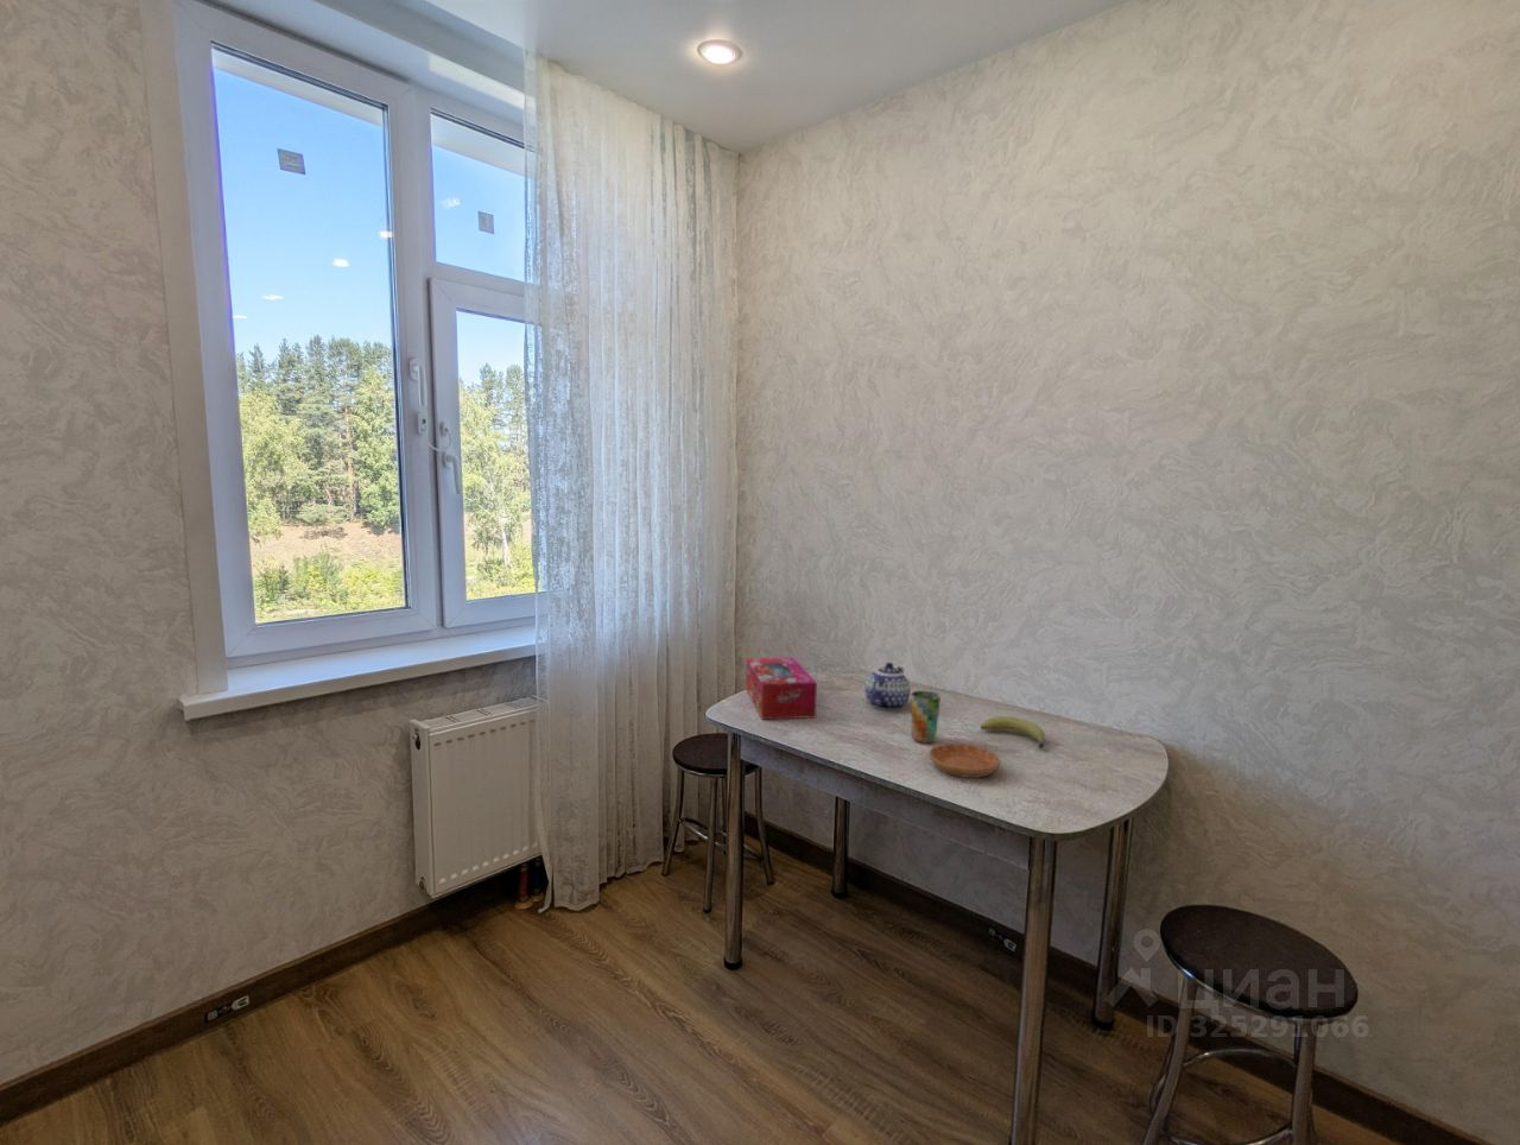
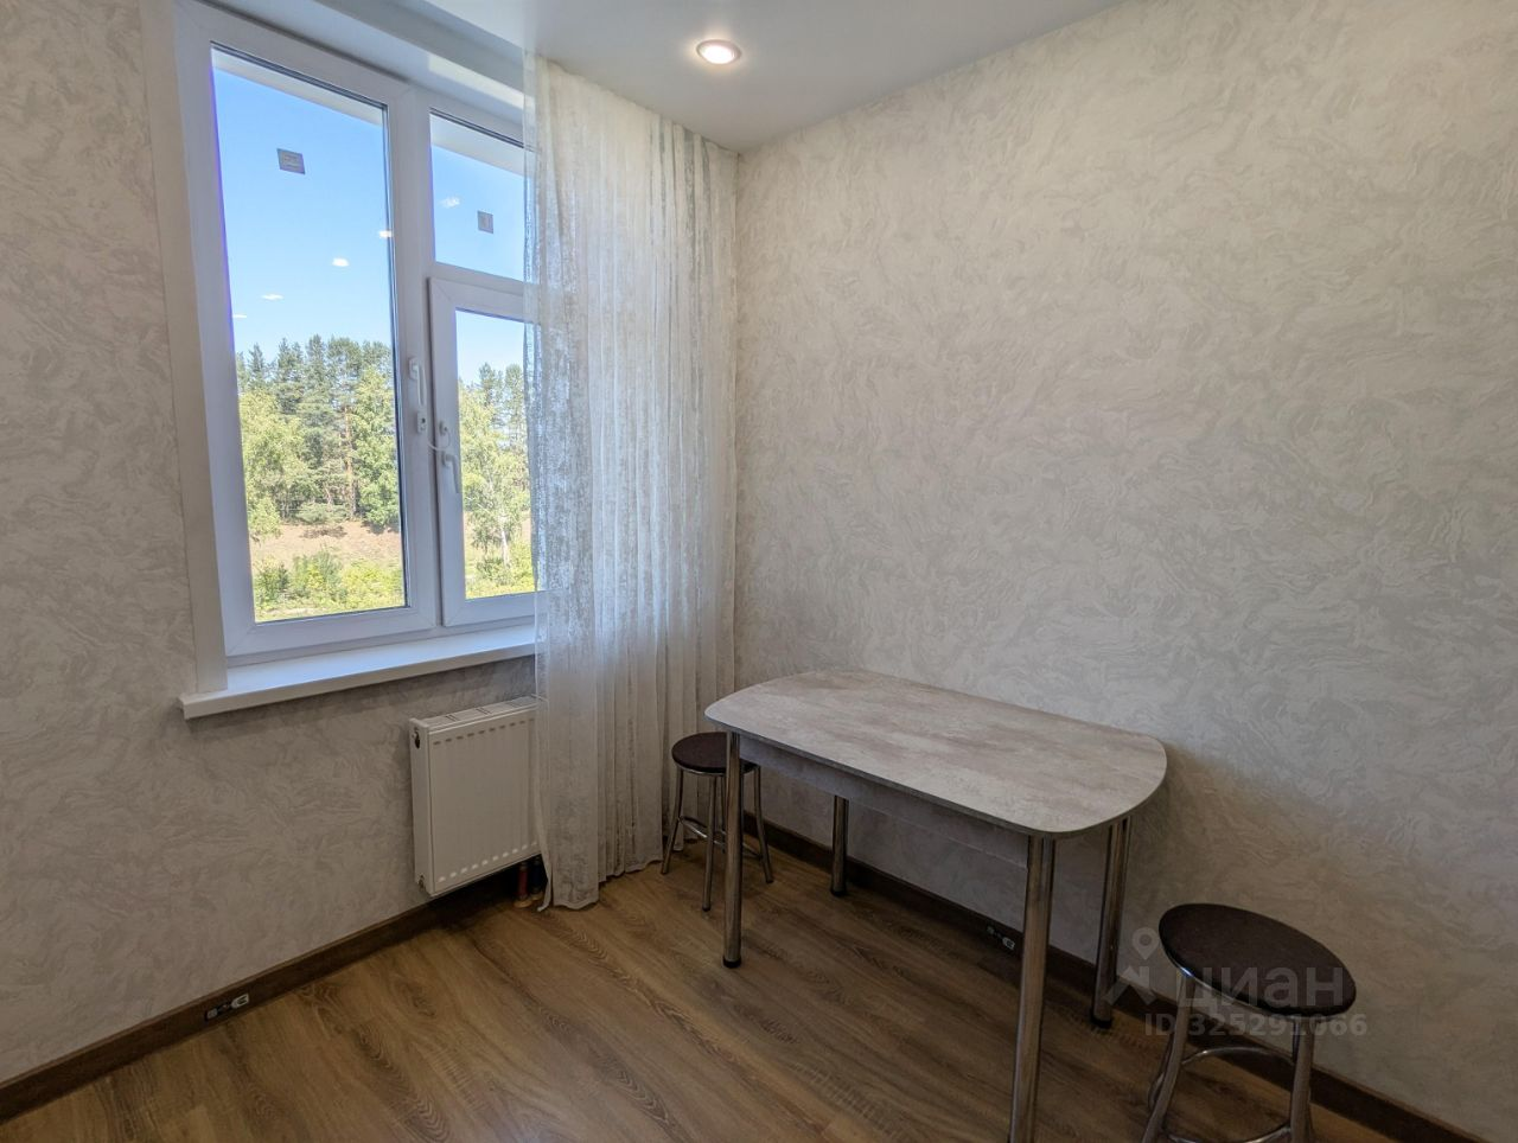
- cup [909,690,942,744]
- teapot [863,662,912,712]
- tissue box [744,655,818,720]
- fruit [980,716,1046,749]
- saucer [927,742,1001,779]
